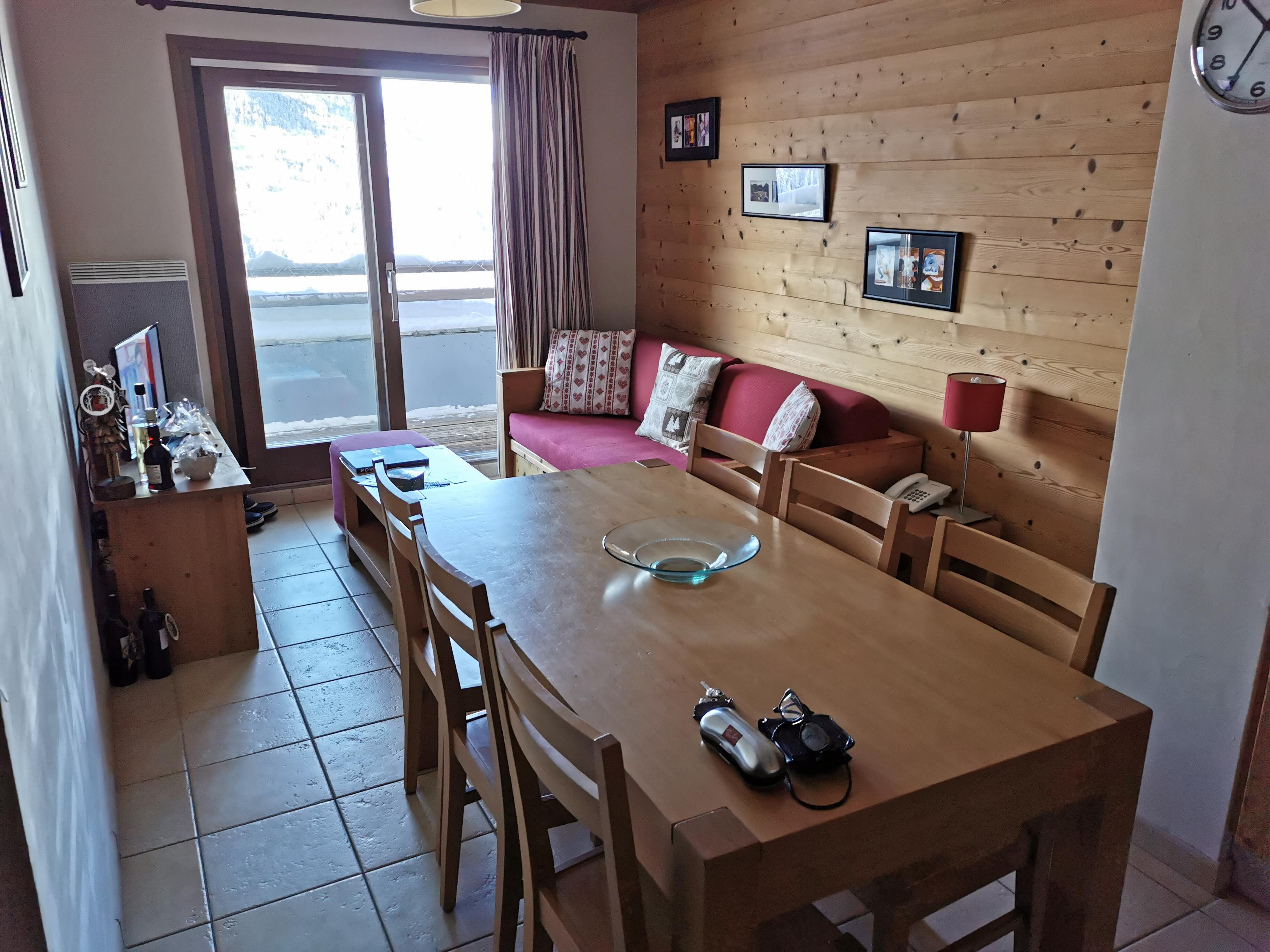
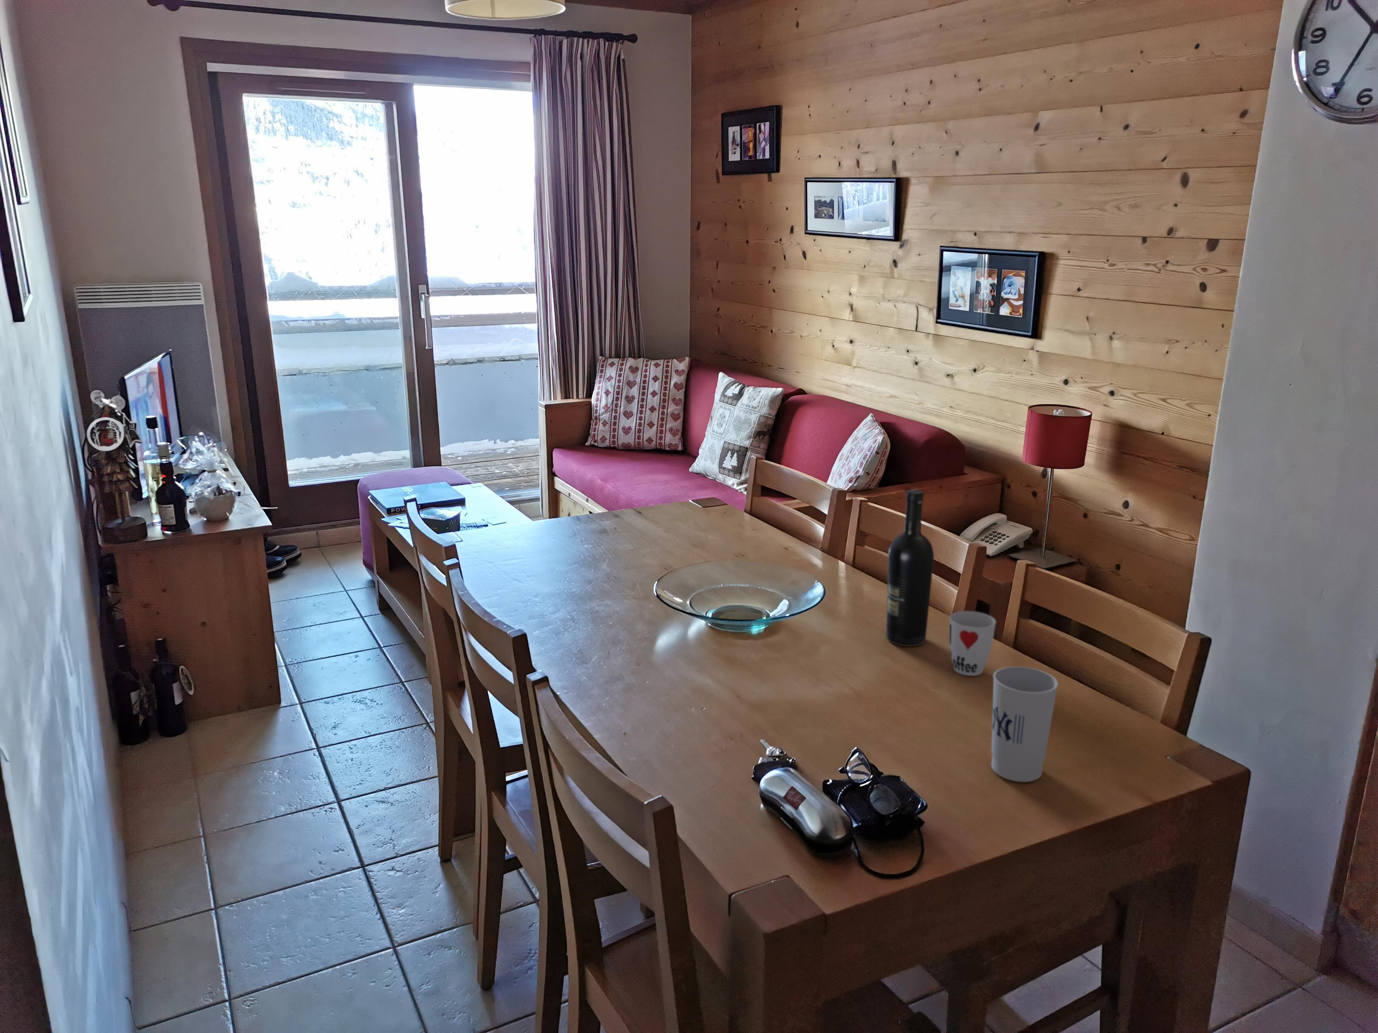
+ cup [949,611,996,676]
+ wine bottle [885,489,934,647]
+ cup [991,666,1059,782]
